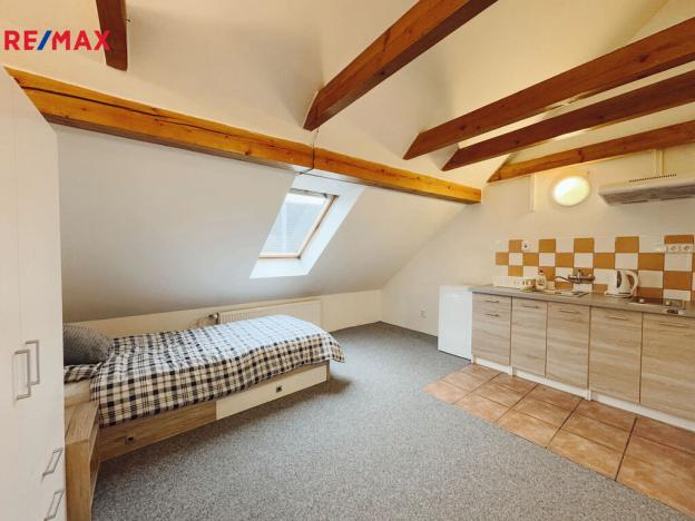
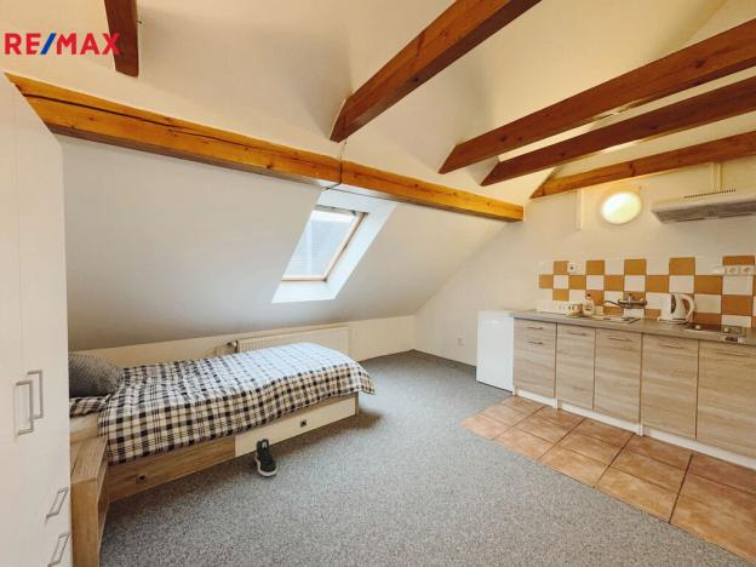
+ sneaker [254,437,277,477]
